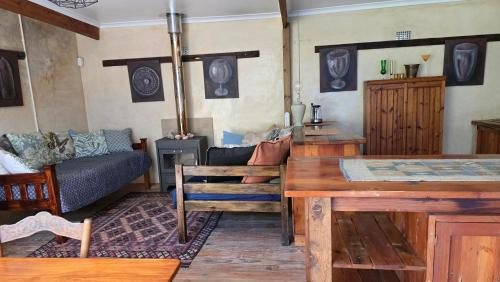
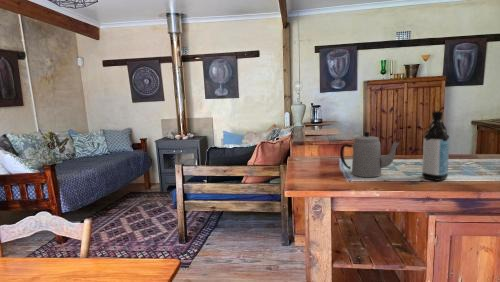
+ water bottle [421,110,450,182]
+ teapot [339,131,400,178]
